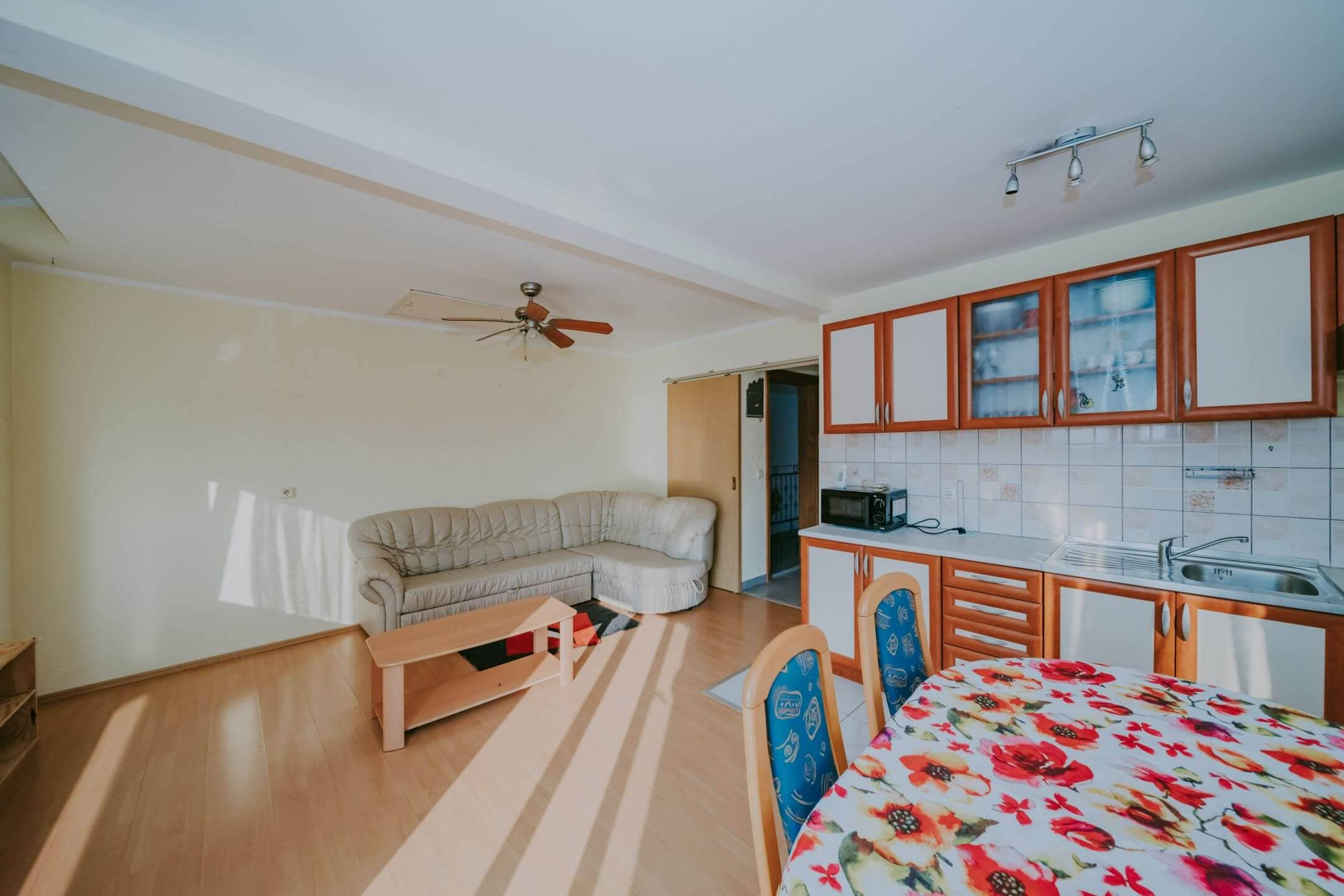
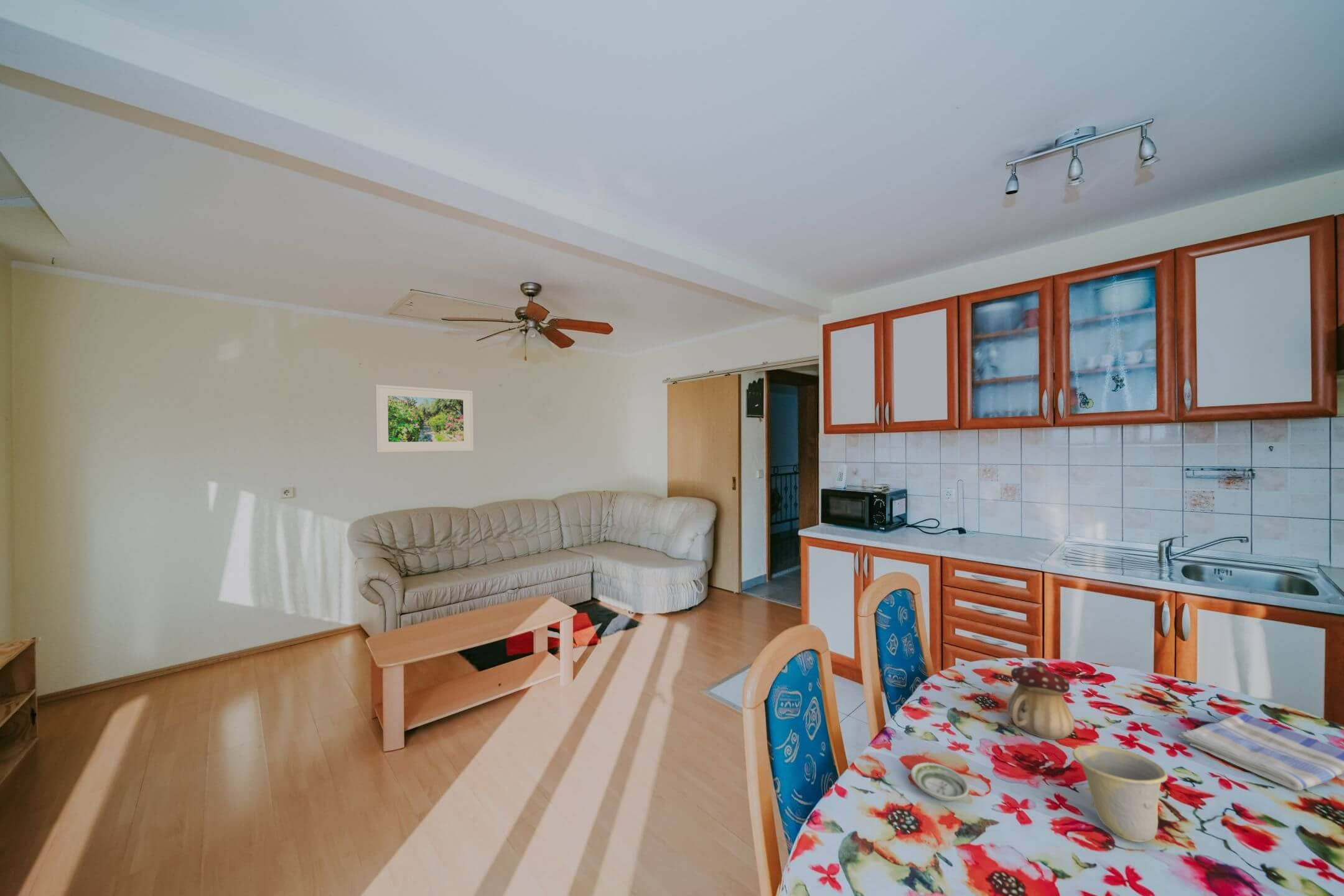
+ dish towel [1178,712,1344,791]
+ cup [1072,745,1169,842]
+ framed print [375,384,474,453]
+ teapot [1006,660,1075,740]
+ saucer [910,762,970,802]
